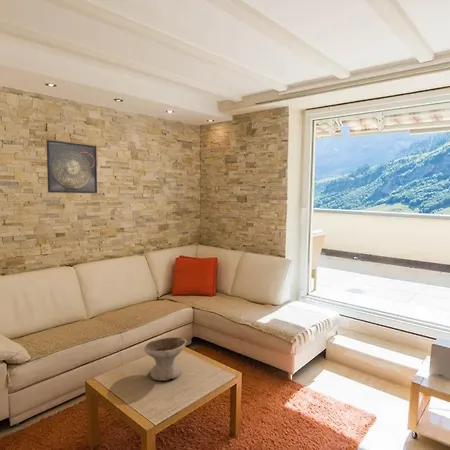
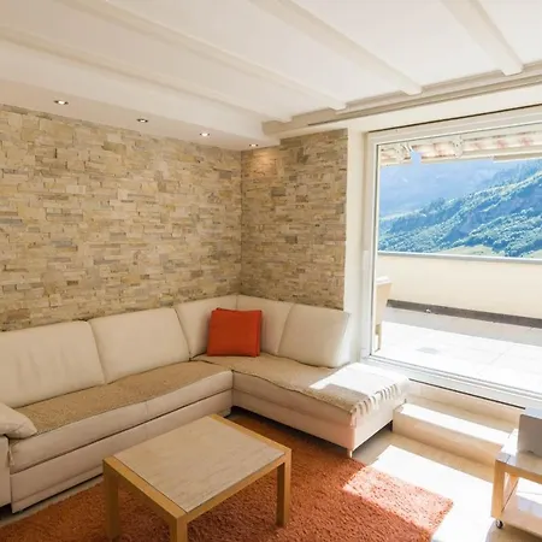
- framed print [45,139,98,194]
- bowl [143,337,188,382]
